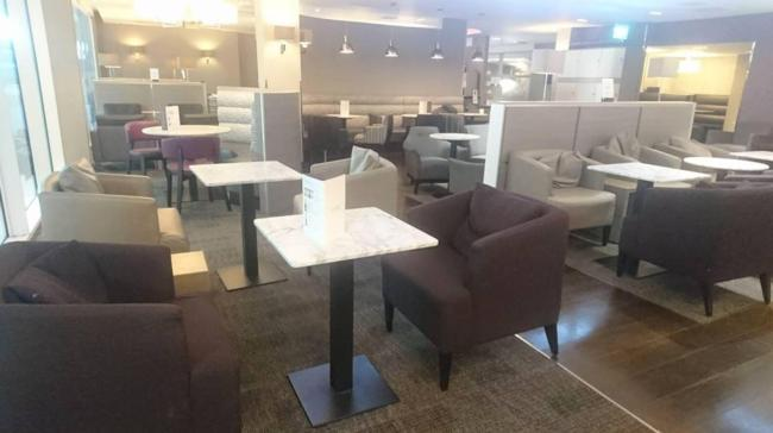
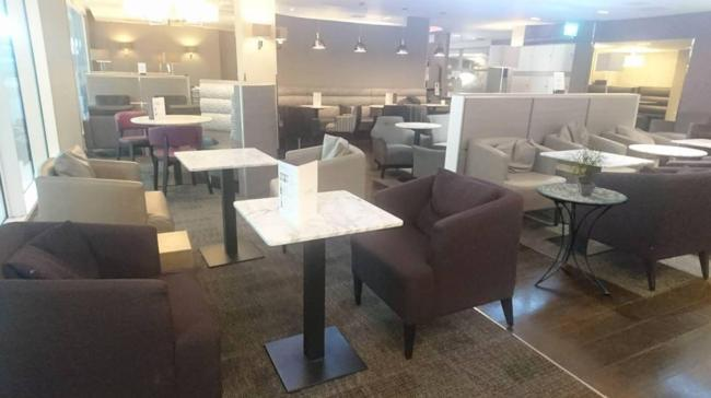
+ side table [533,182,629,295]
+ potted plant [560,140,611,196]
